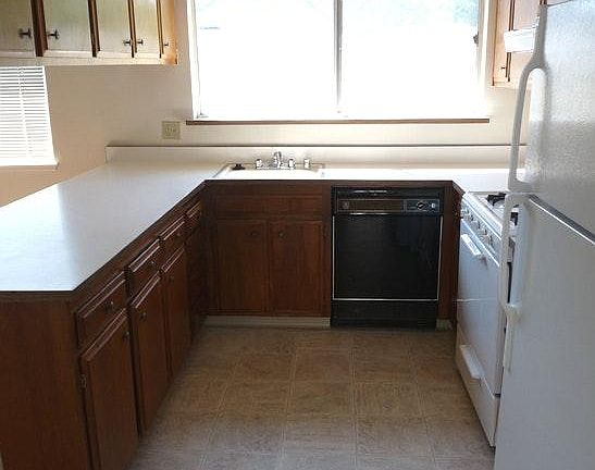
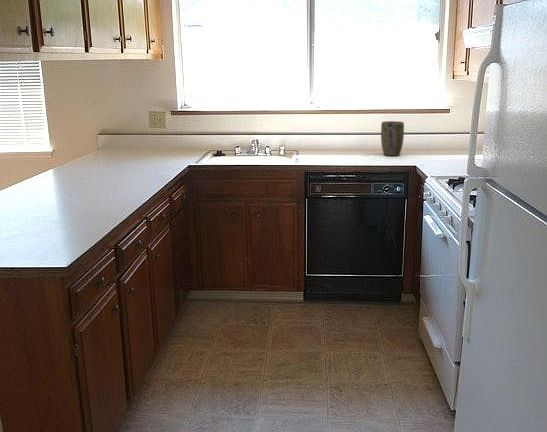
+ plant pot [380,120,405,157]
